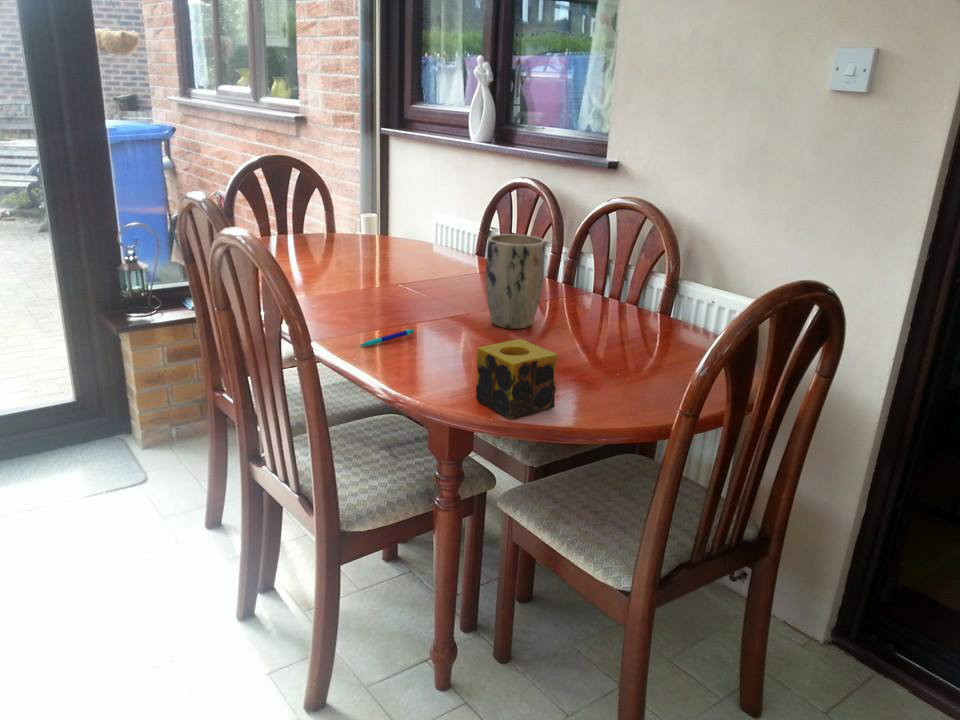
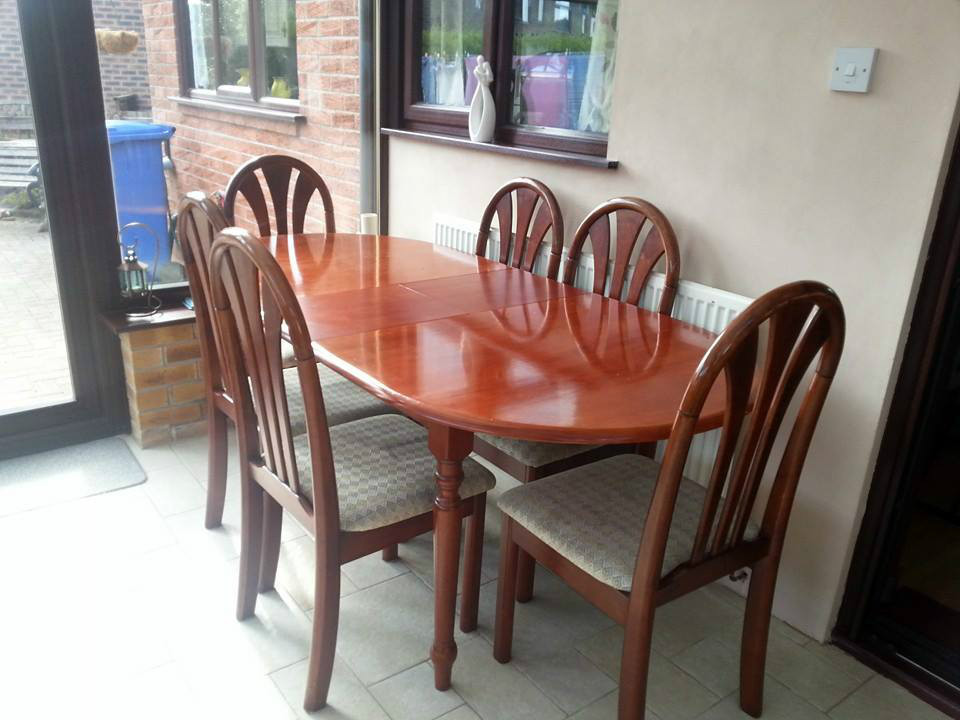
- pen [359,328,415,348]
- plant pot [485,233,546,330]
- candle [475,338,558,419]
